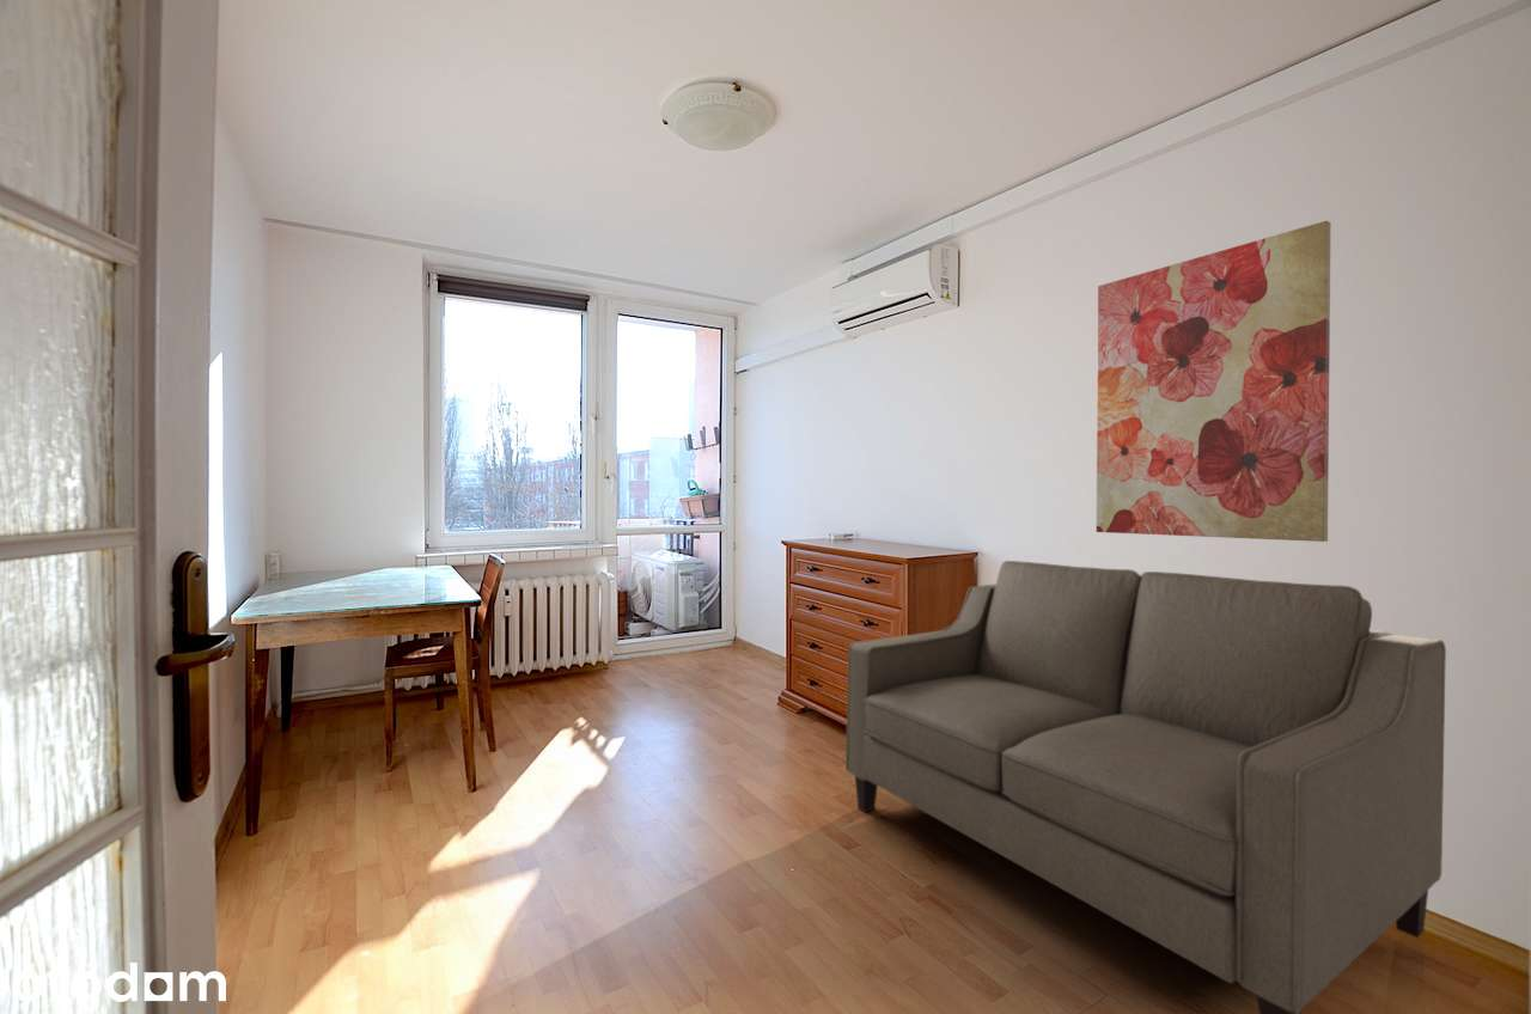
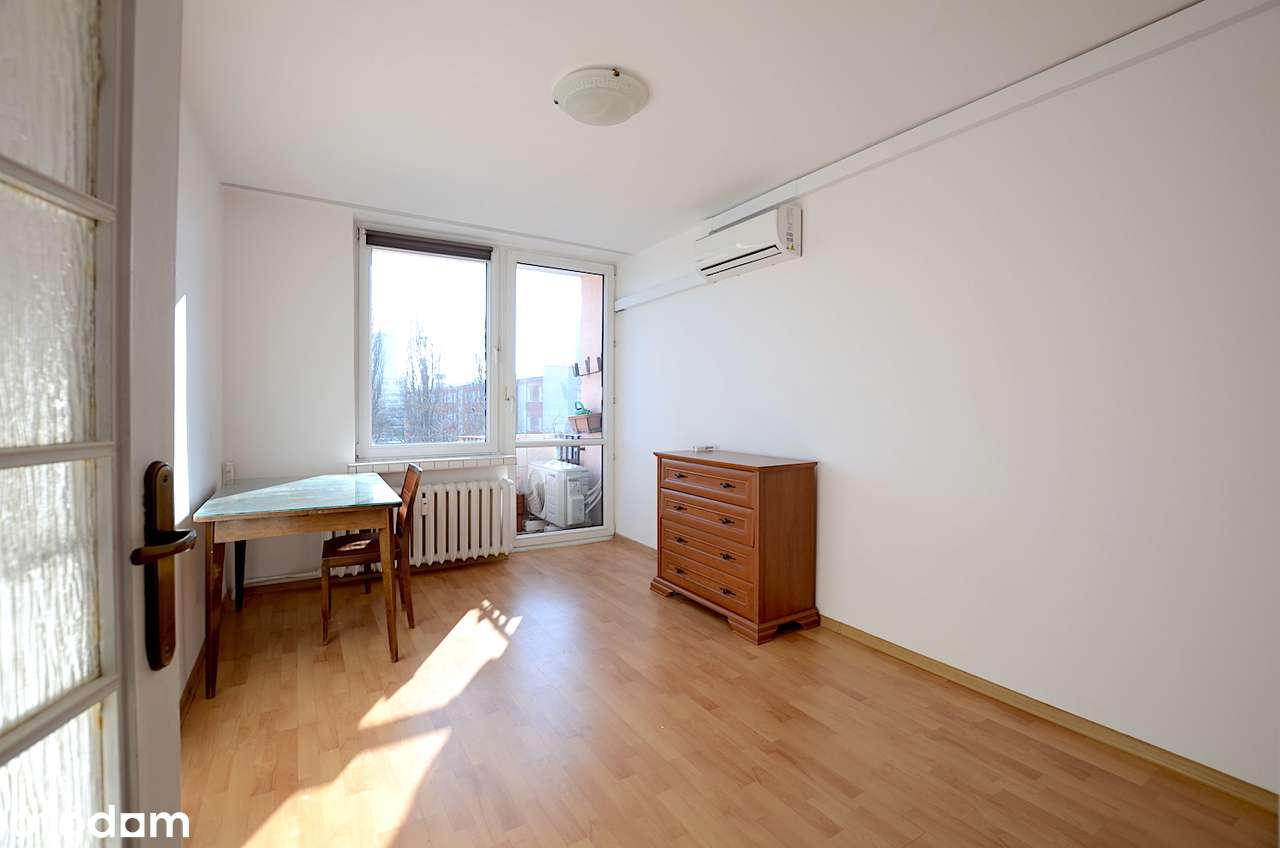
- wall art [1096,220,1332,543]
- sofa [844,560,1447,1014]
